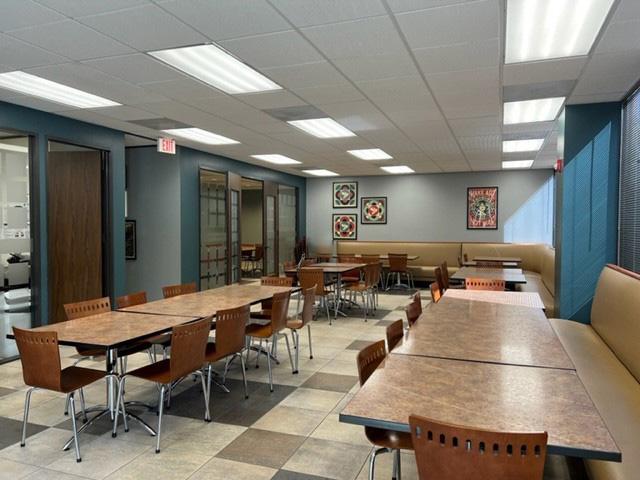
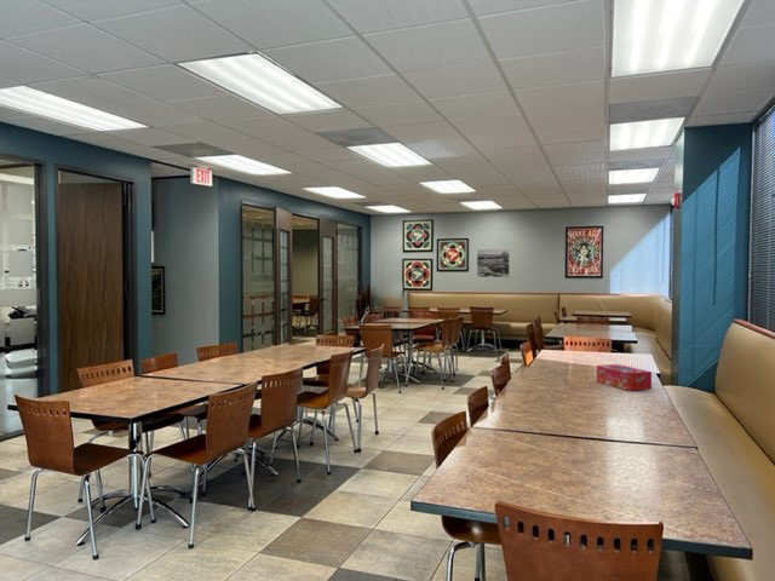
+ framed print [476,248,511,278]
+ tissue box [596,363,653,392]
